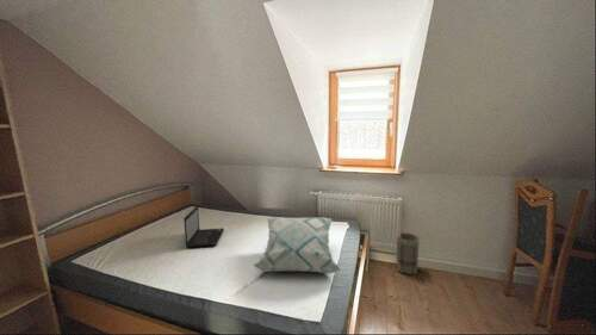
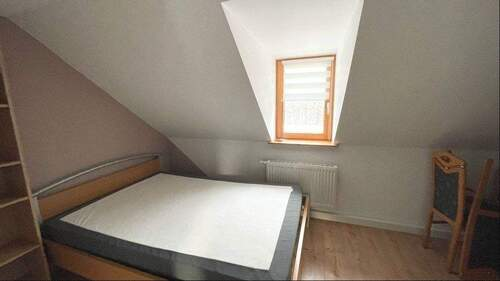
- laptop [182,205,225,249]
- basket [396,231,420,275]
- decorative pillow [253,216,341,274]
